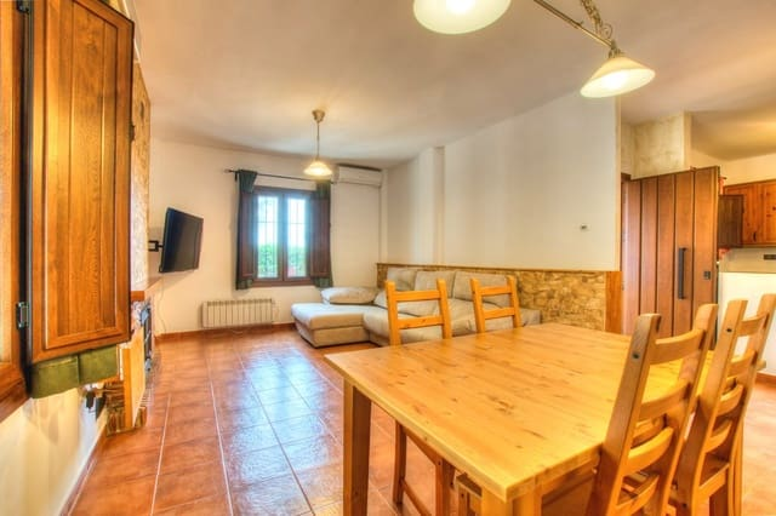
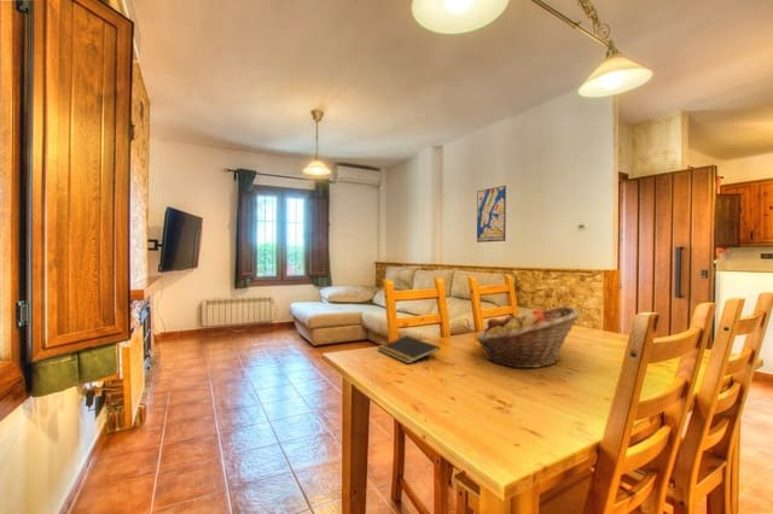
+ notepad [377,334,441,364]
+ fruit basket [473,305,582,369]
+ wall art [476,185,507,244]
